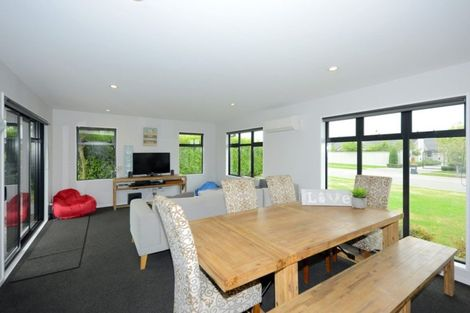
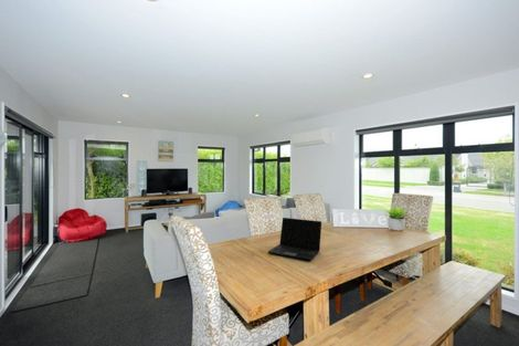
+ laptop [267,217,322,262]
